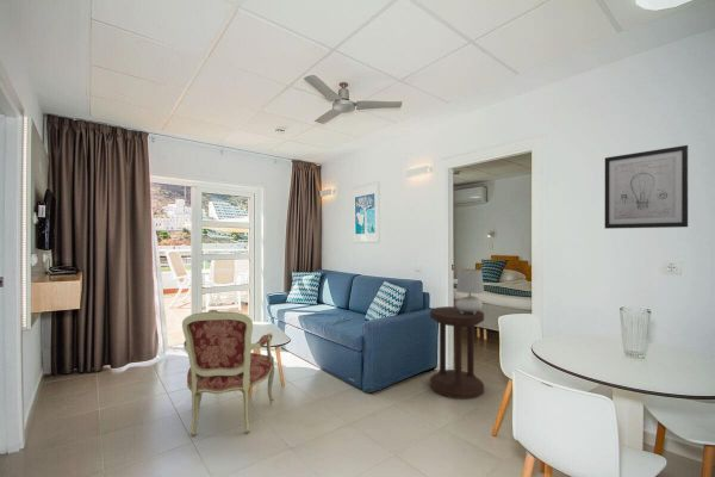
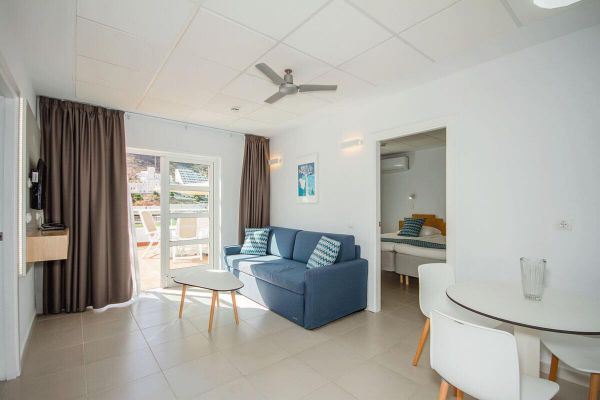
- side table [429,305,485,401]
- armchair [181,309,275,436]
- table lamp [455,268,485,315]
- wall art [604,144,689,230]
